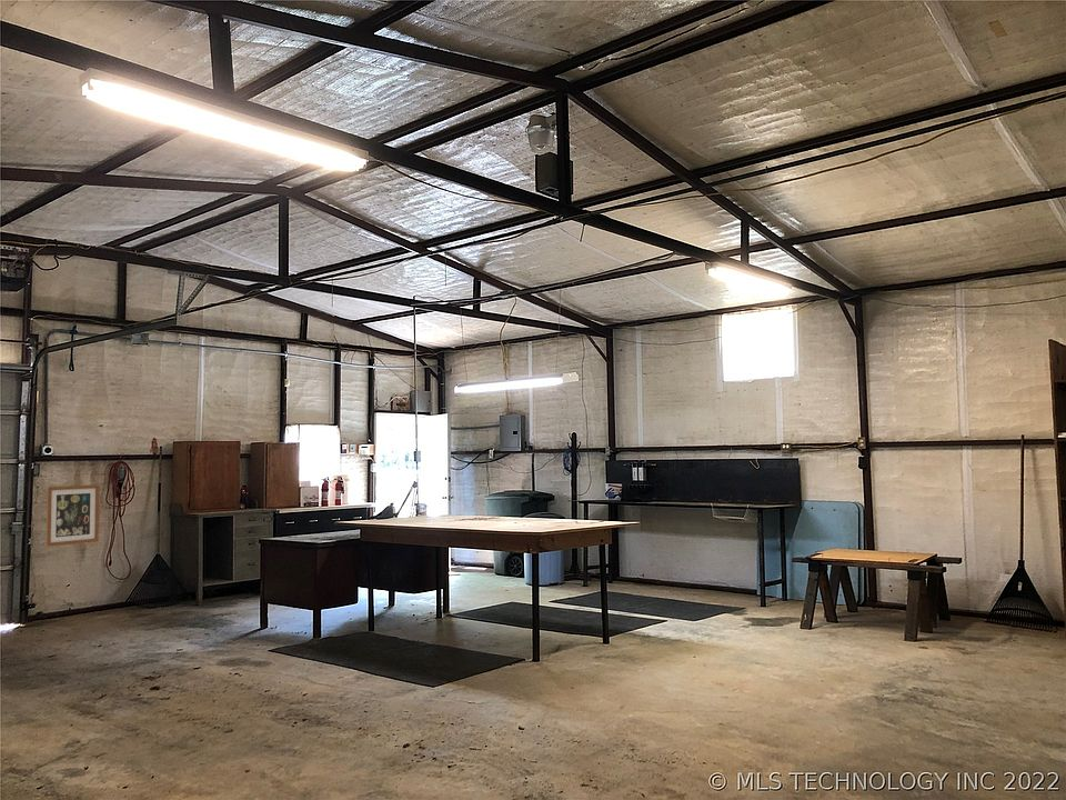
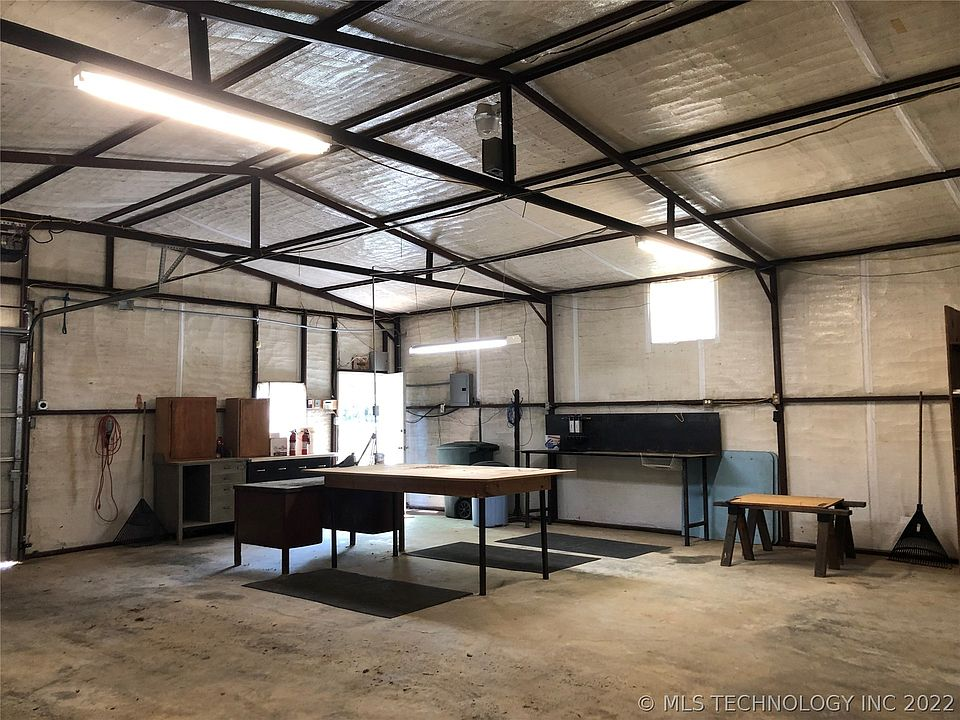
- wall art [46,483,100,548]
